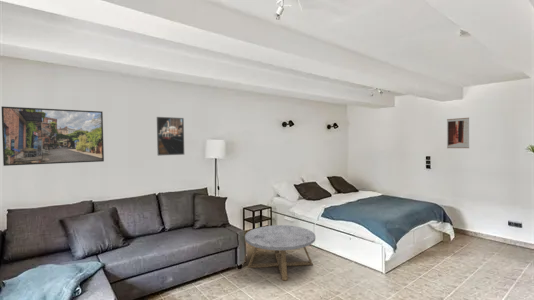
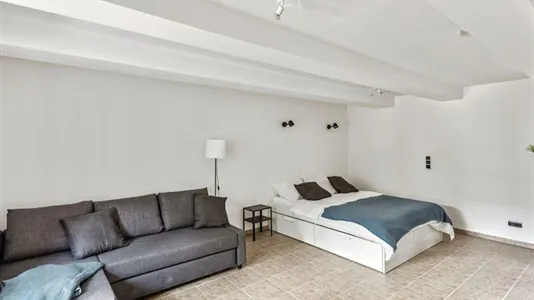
- wall art [446,117,470,149]
- coffee table [244,224,316,281]
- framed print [1,106,105,167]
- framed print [156,116,185,156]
